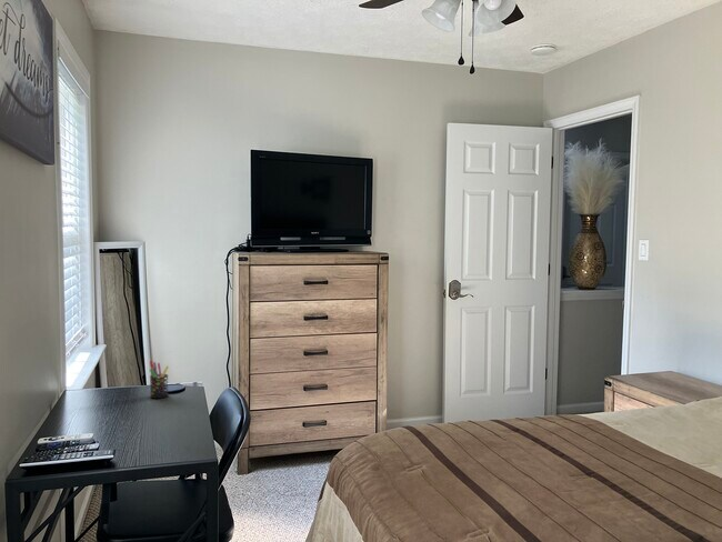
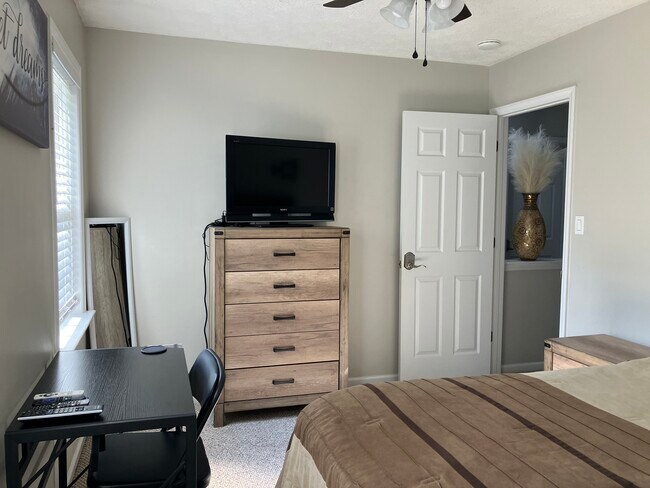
- pen holder [149,360,170,400]
